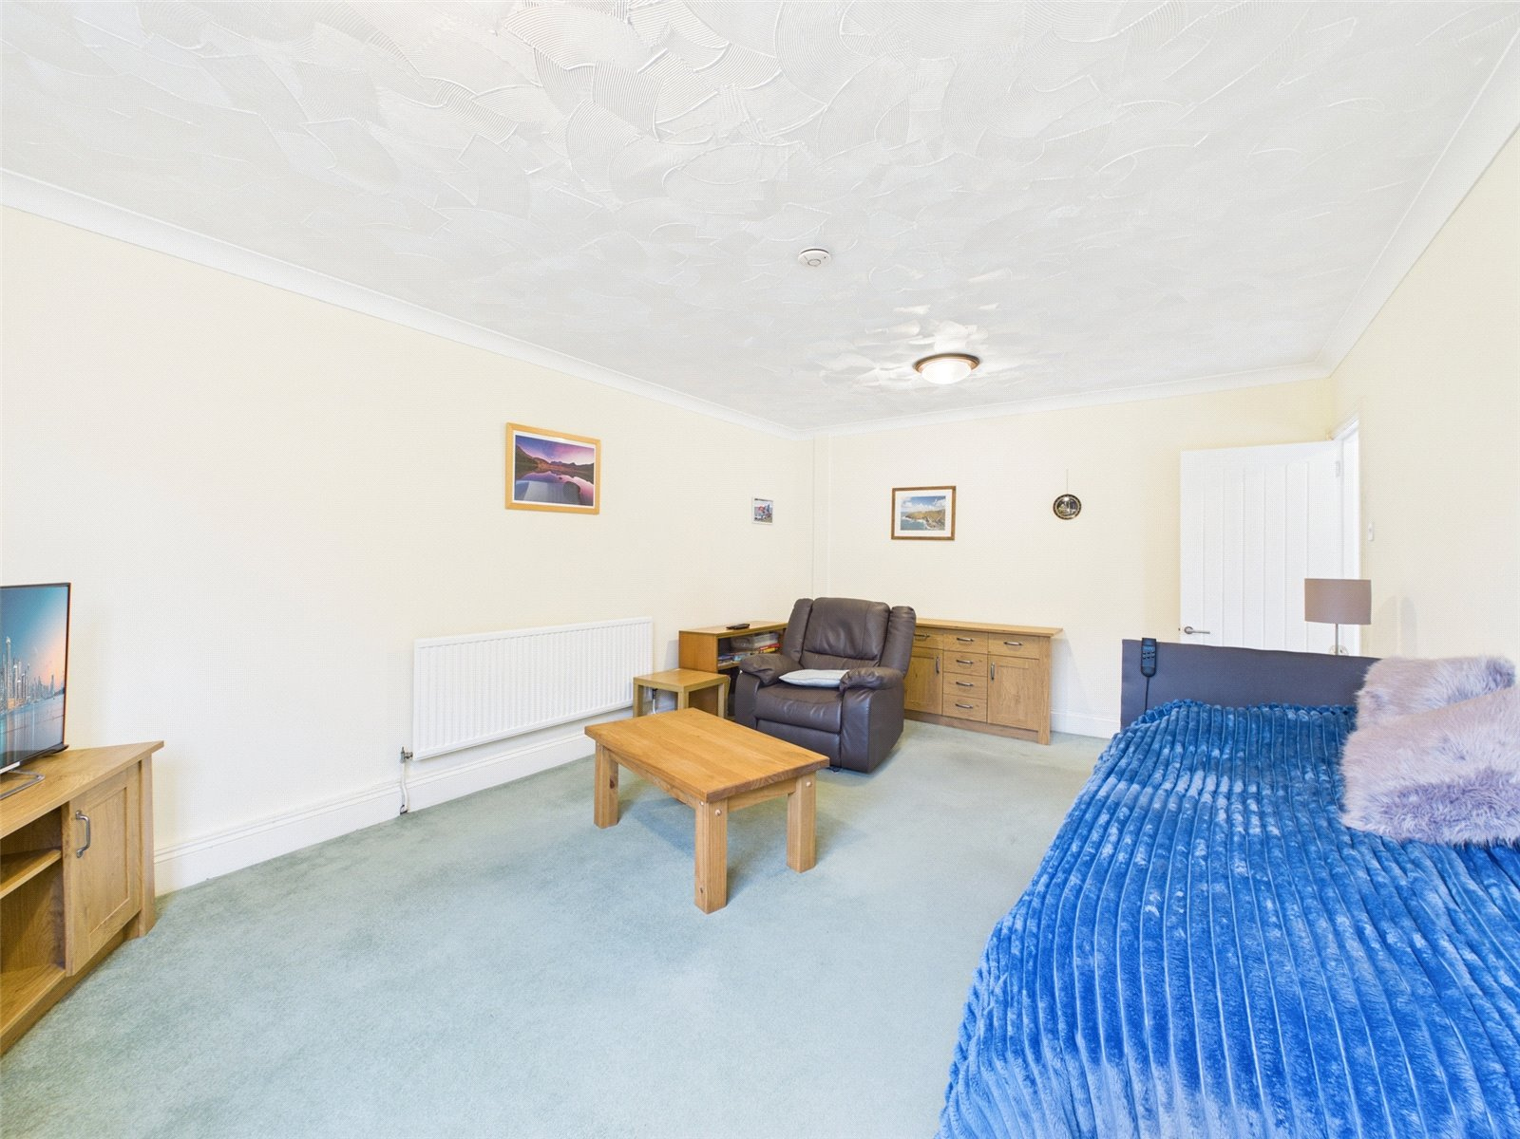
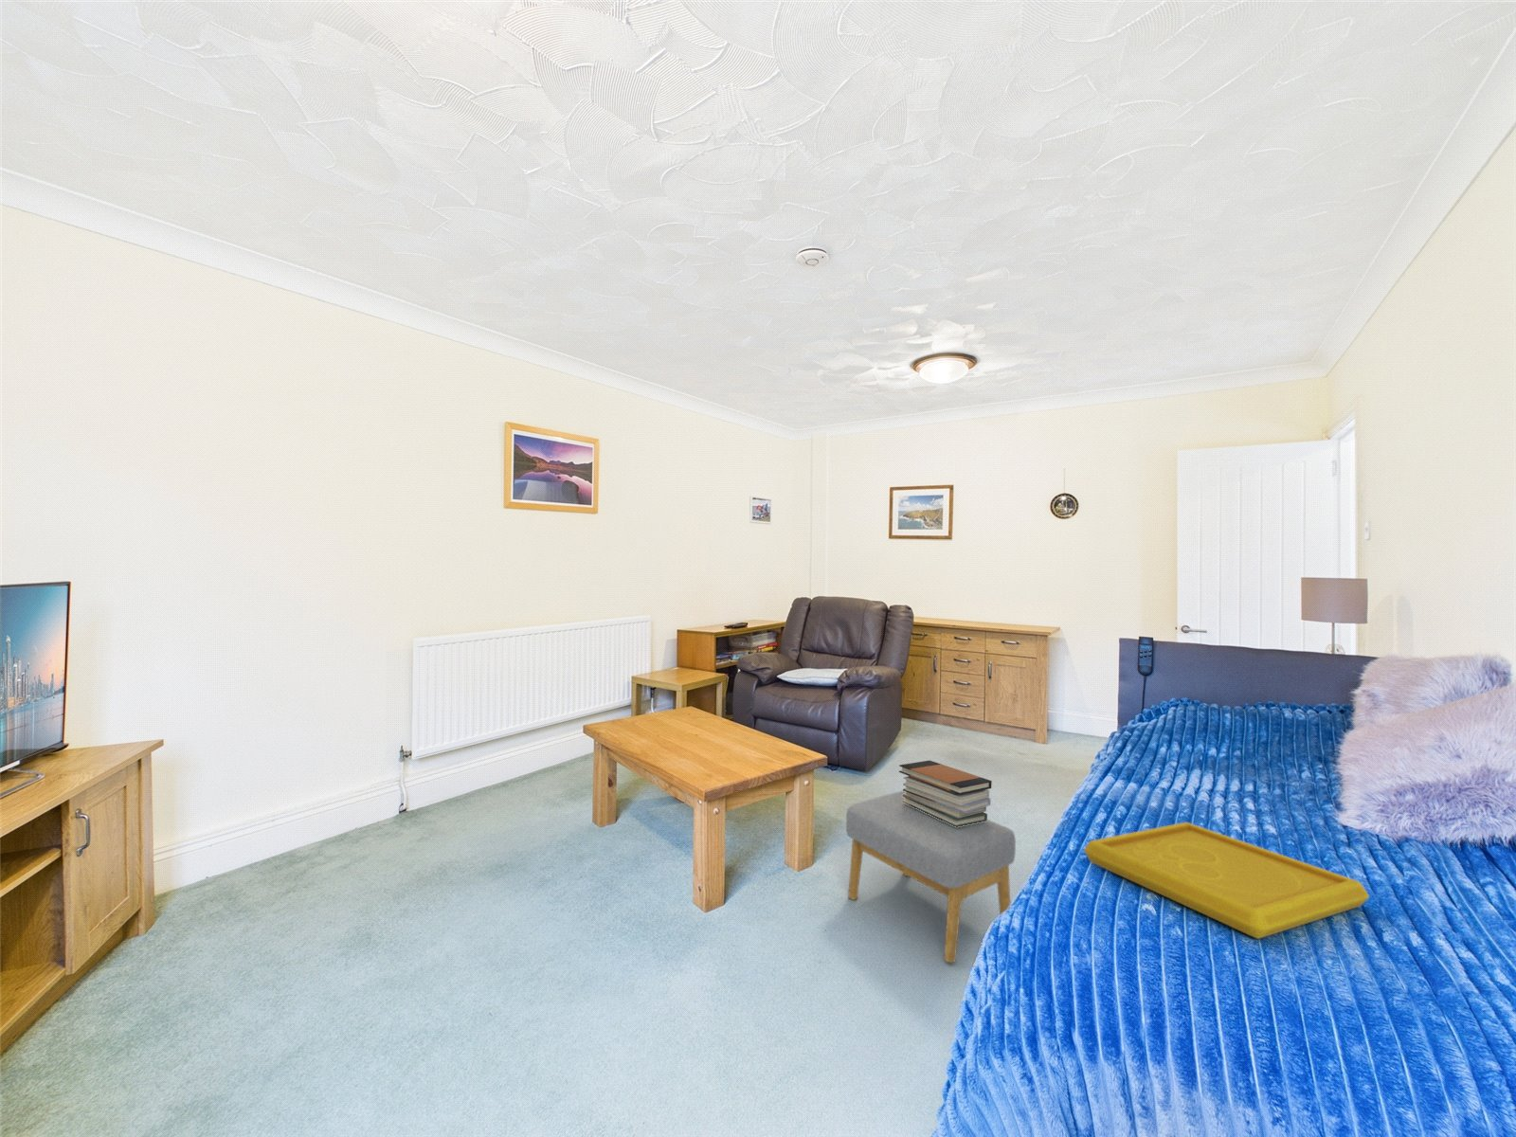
+ footstool [845,791,1017,964]
+ book stack [898,760,993,828]
+ serving tray [1083,822,1370,940]
